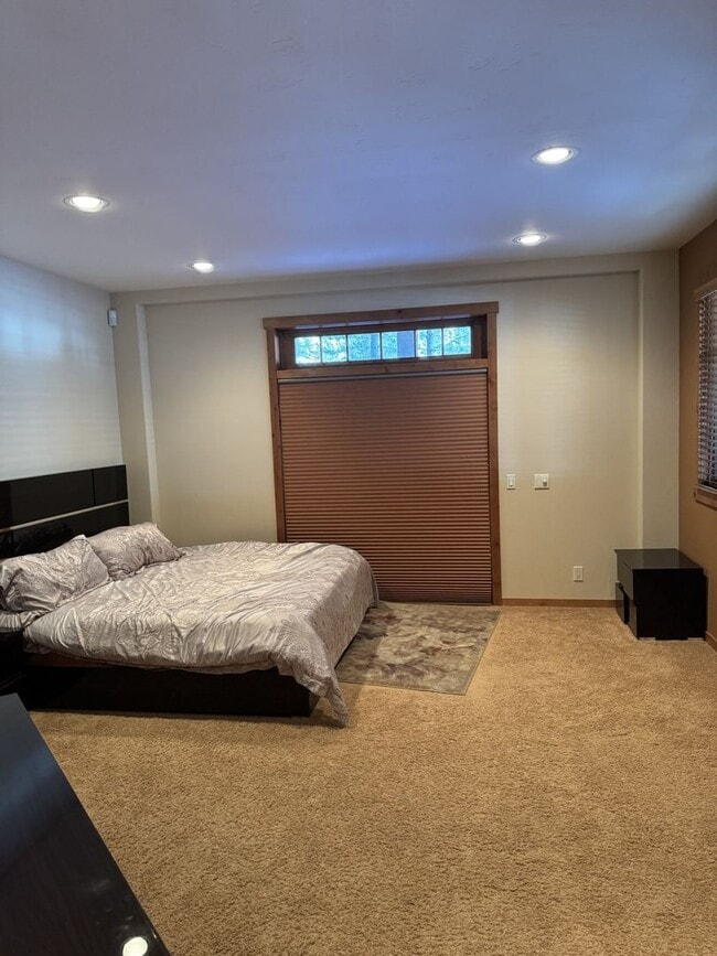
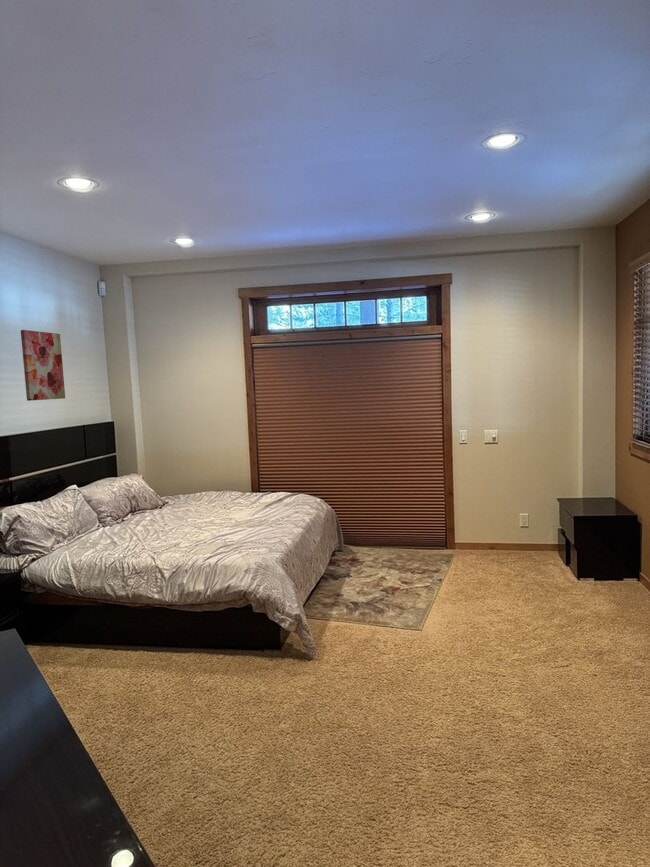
+ wall art [20,329,66,402]
